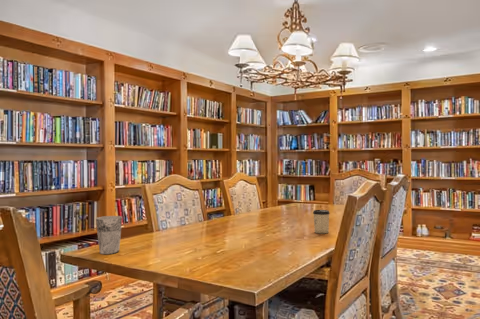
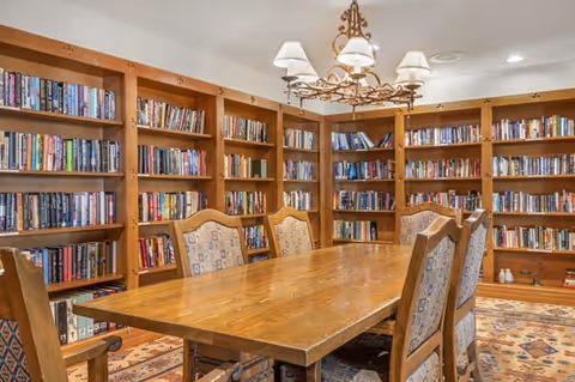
- cup [312,209,331,234]
- cup [95,215,123,255]
